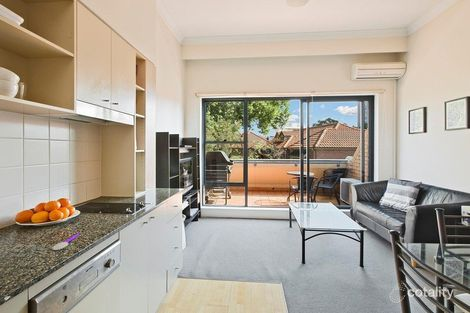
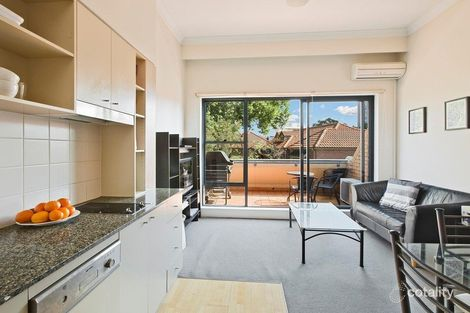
- spoon [51,233,80,251]
